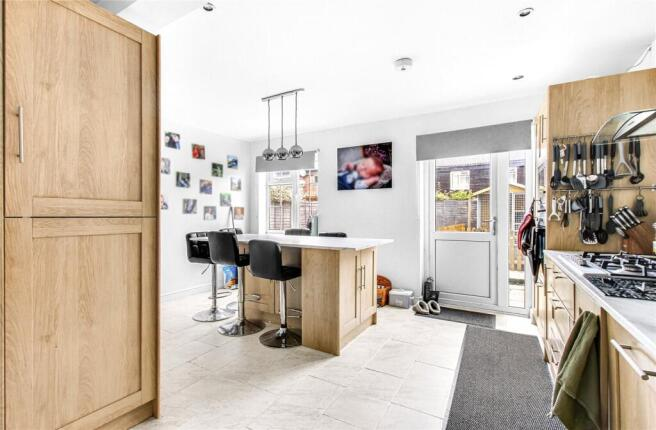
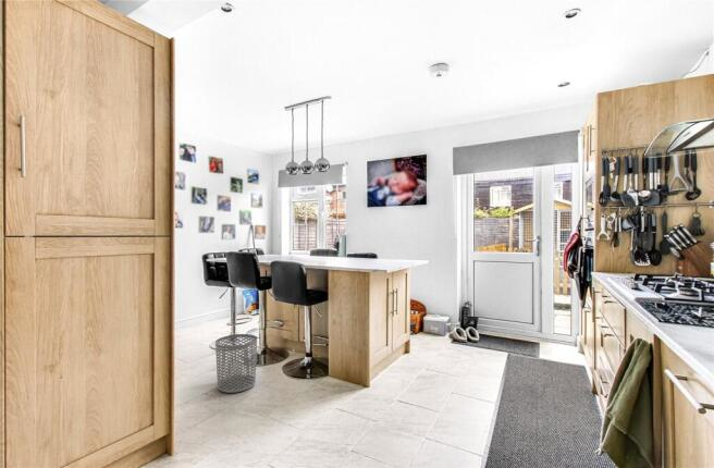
+ waste bin [214,333,258,394]
